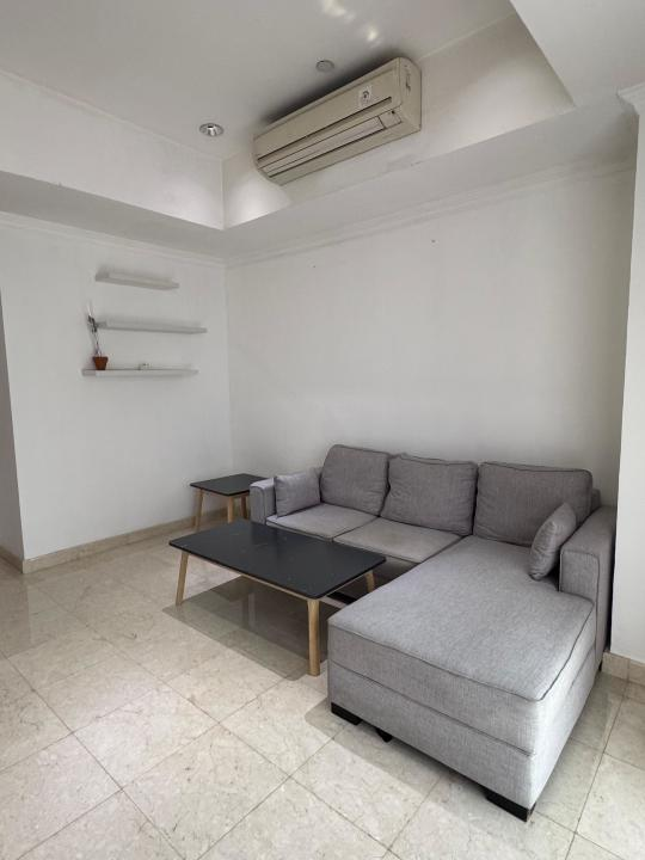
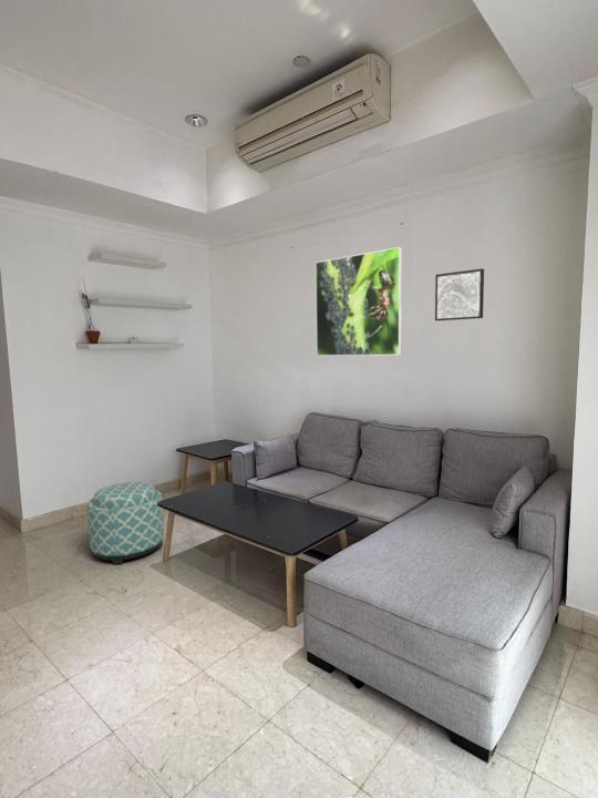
+ ottoman [86,481,165,565]
+ wall art [434,267,485,321]
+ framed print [315,246,403,357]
